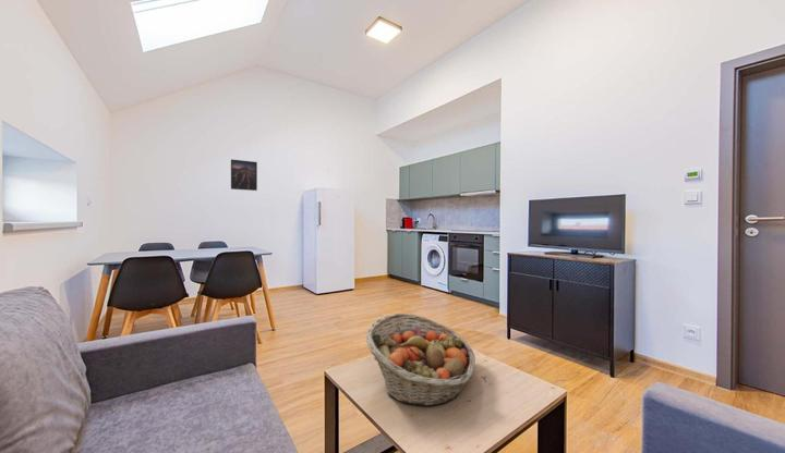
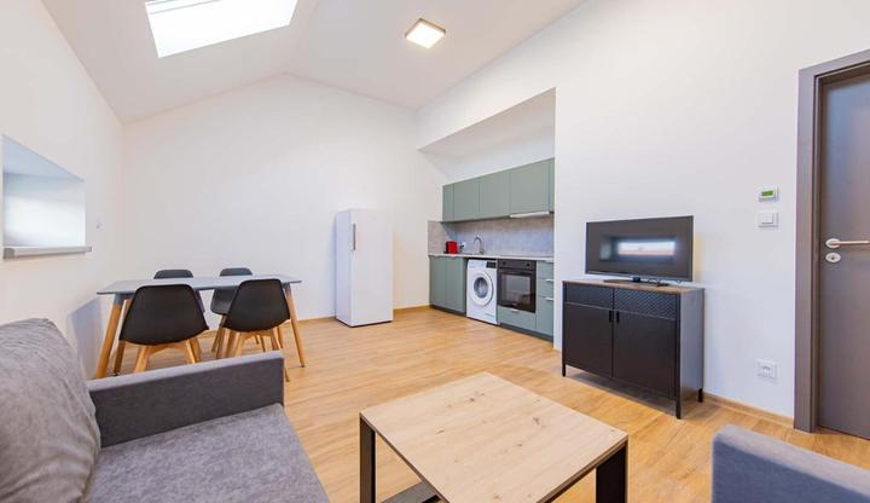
- fruit basket [365,313,476,407]
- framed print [230,158,258,192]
